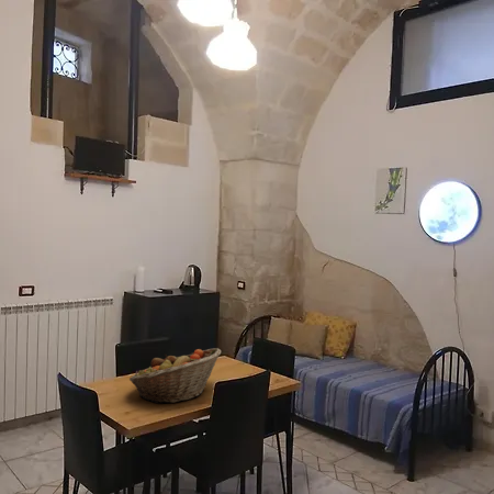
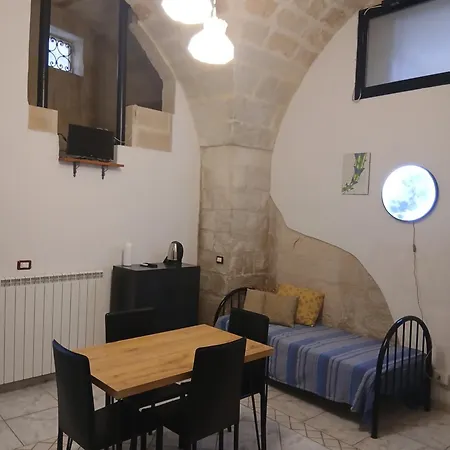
- fruit basket [128,347,222,404]
